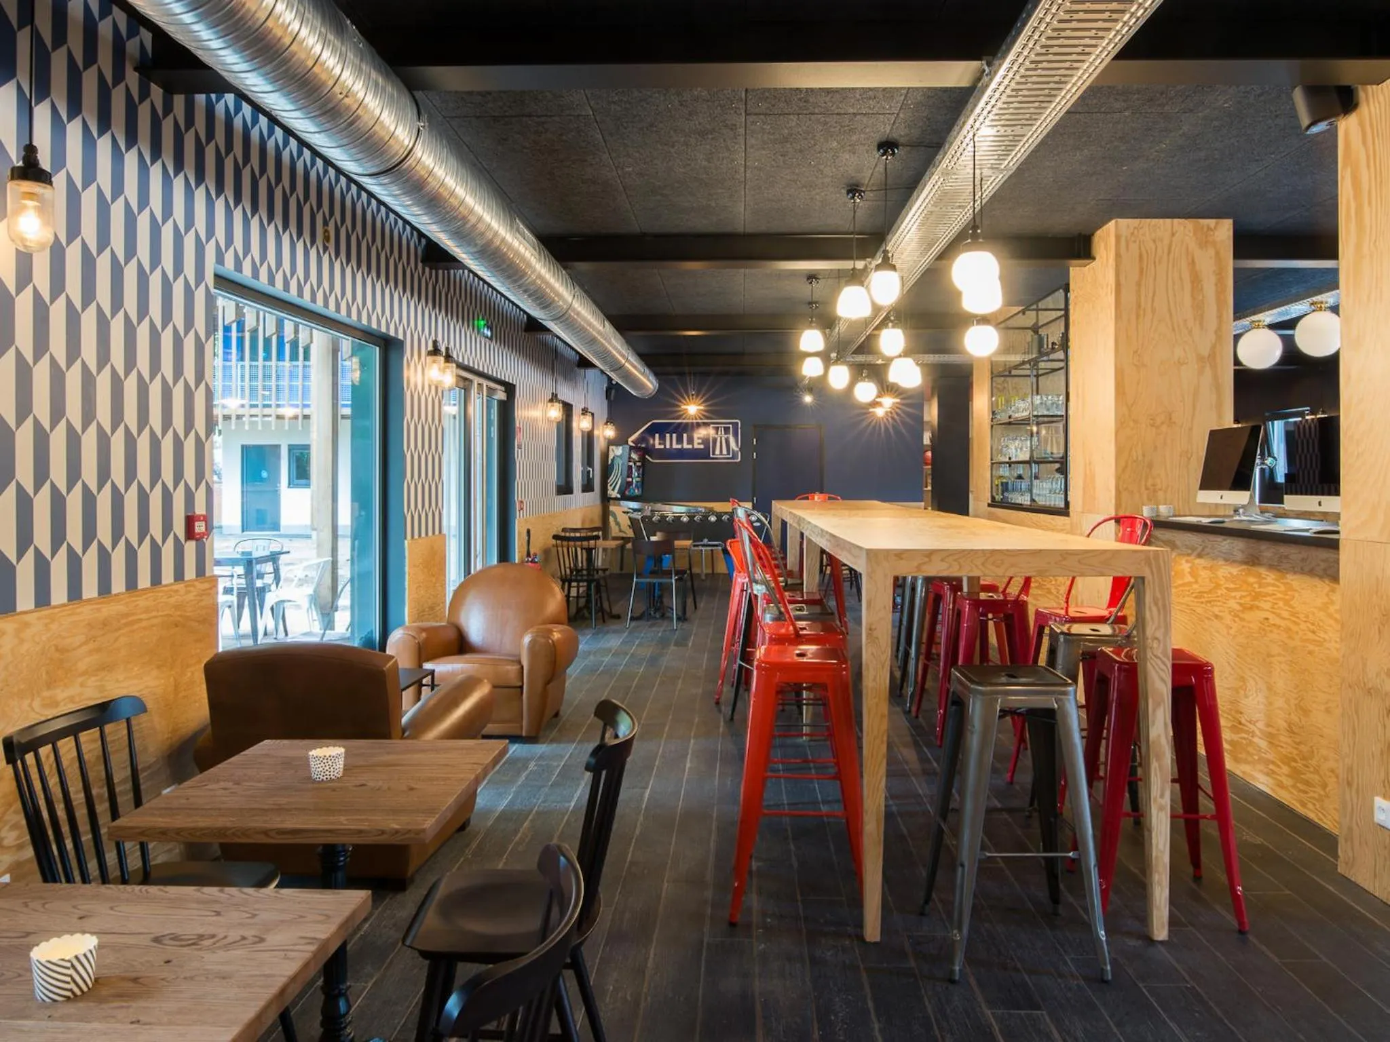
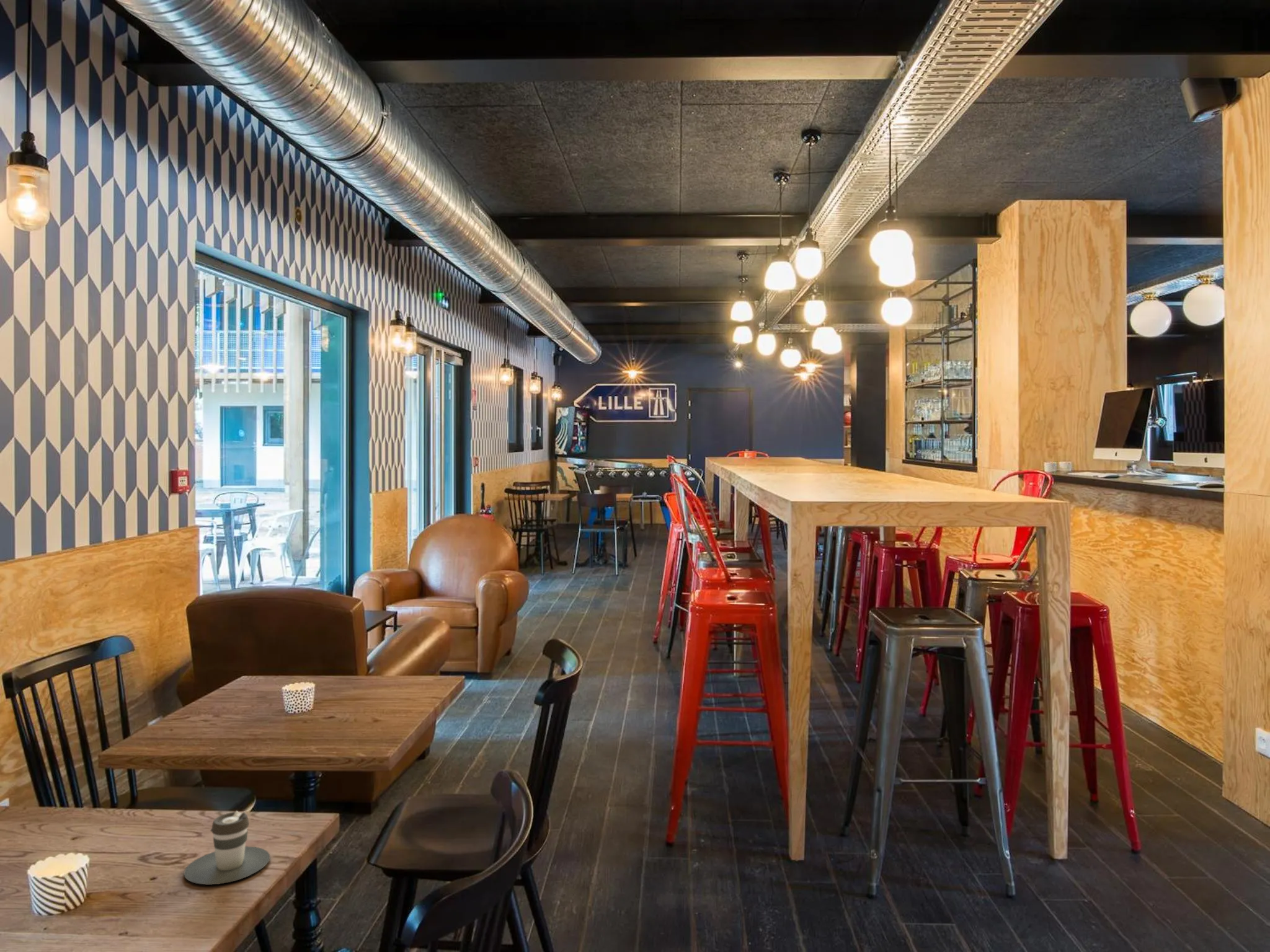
+ coffee cup [183,810,271,886]
